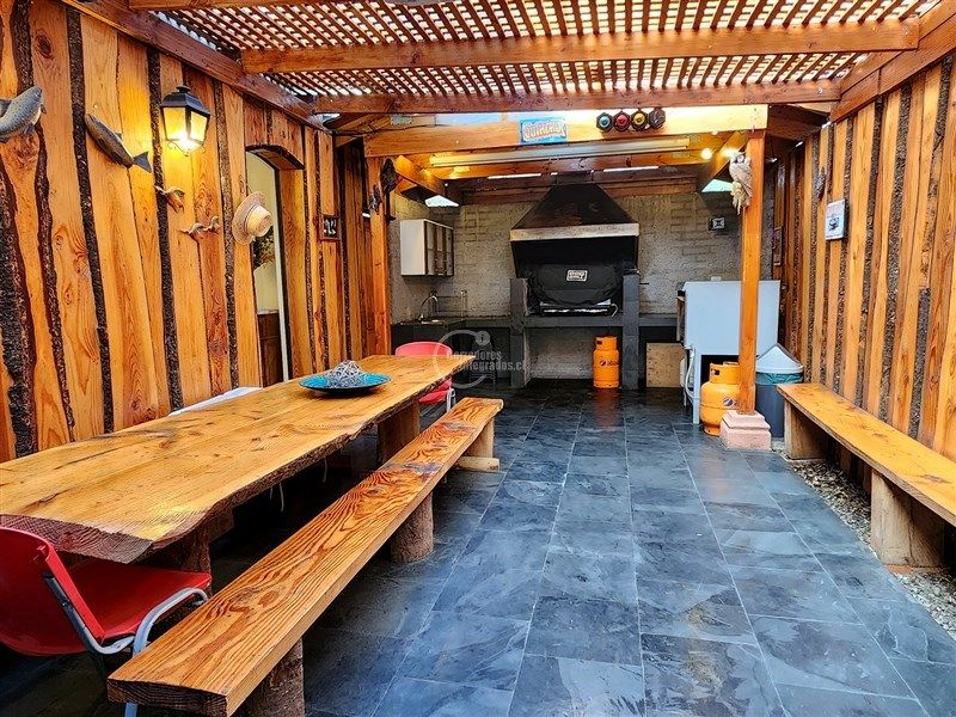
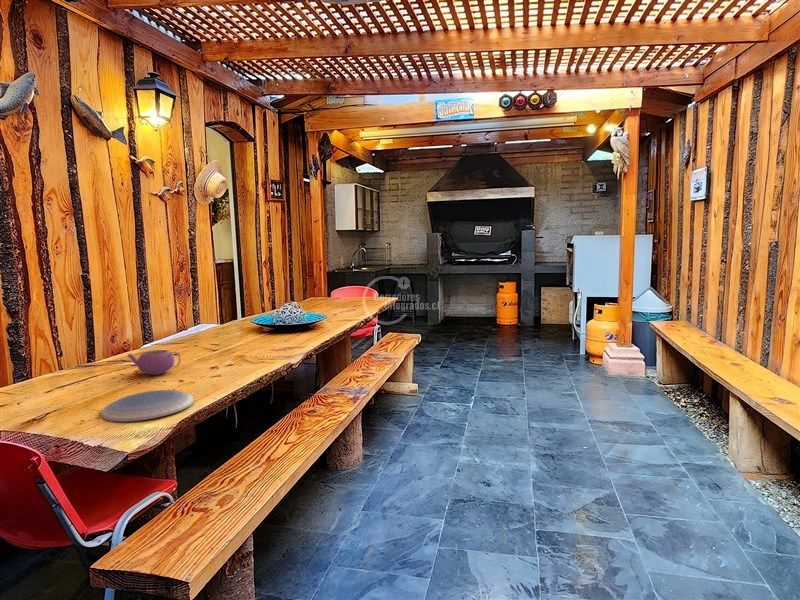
+ teapot [127,349,182,376]
+ plate [100,389,195,422]
